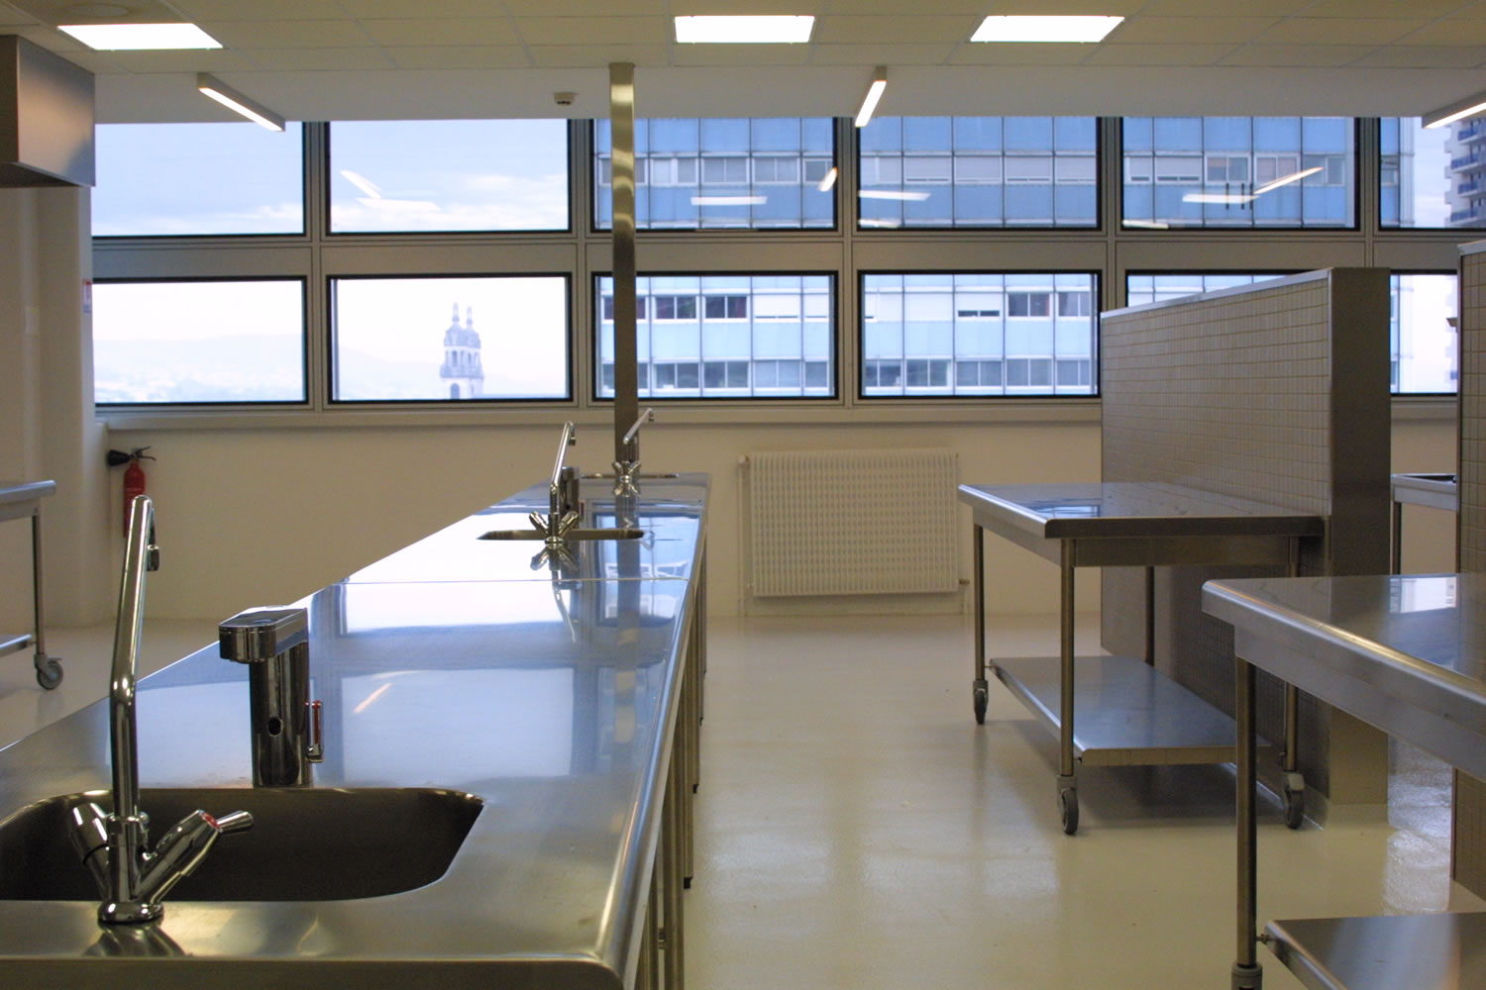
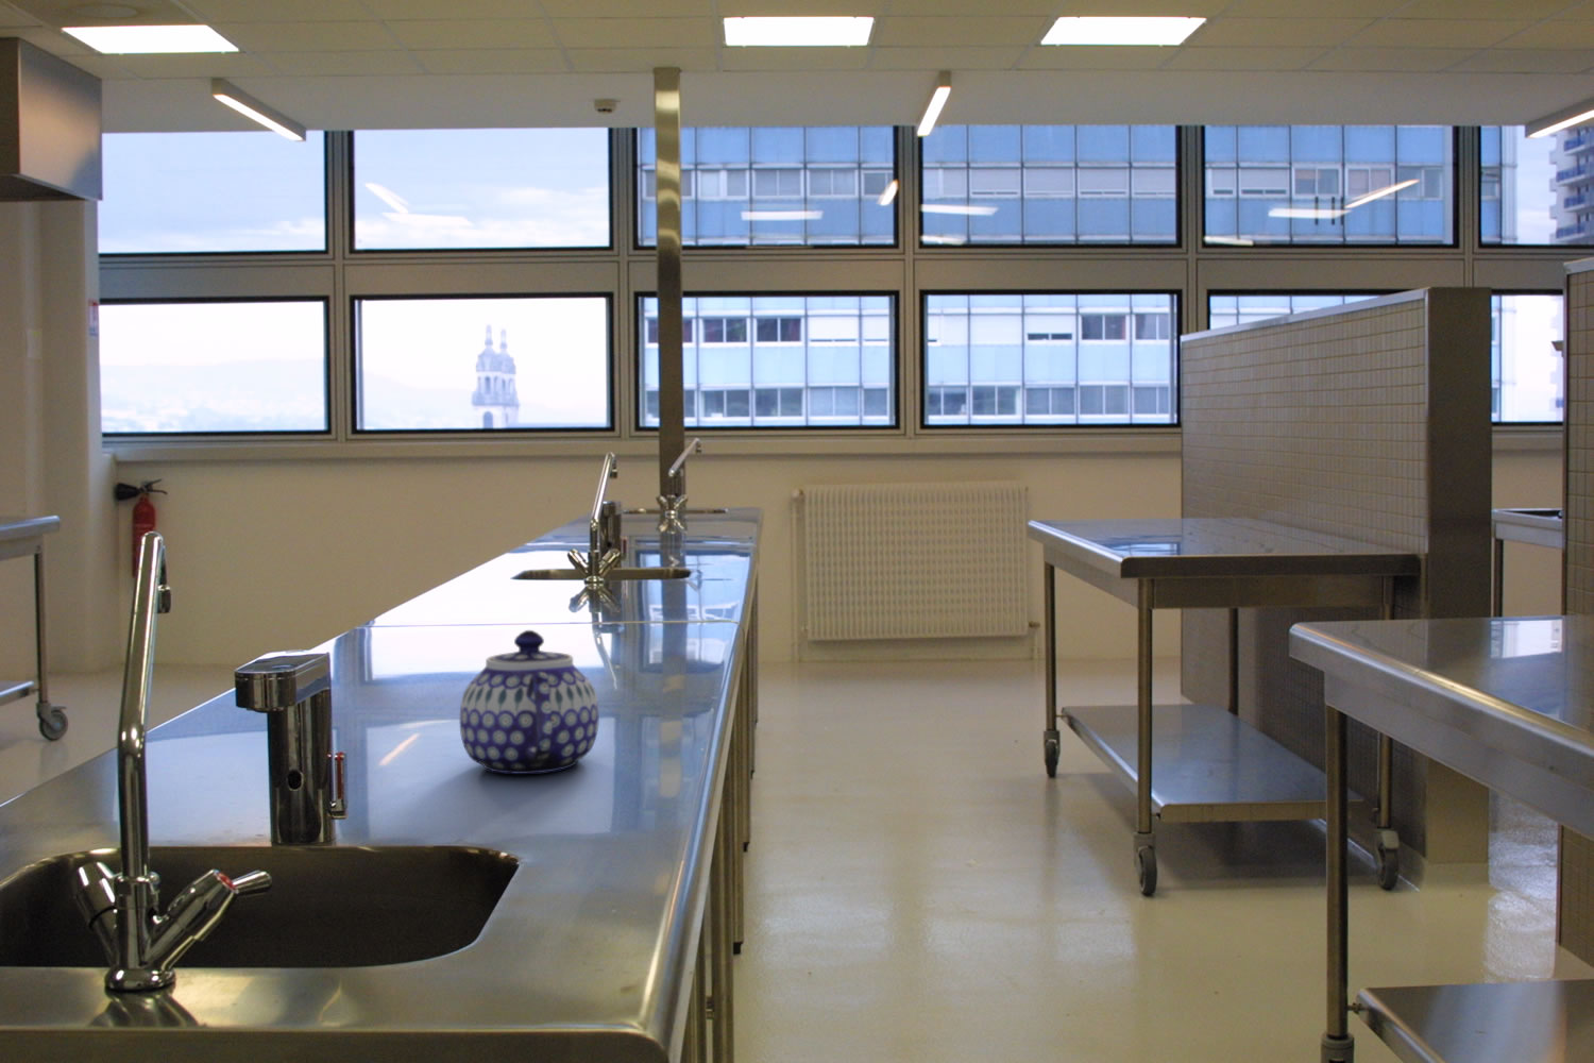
+ teapot [459,629,600,775]
